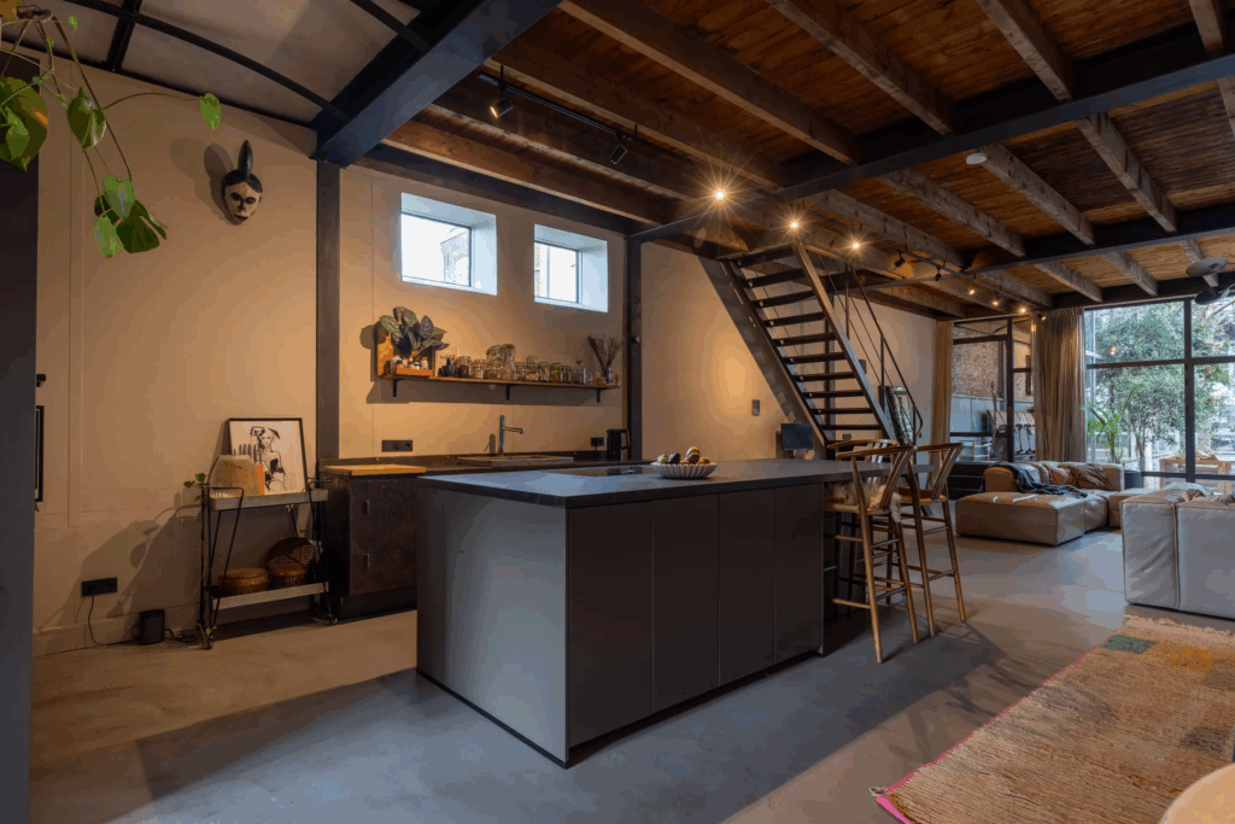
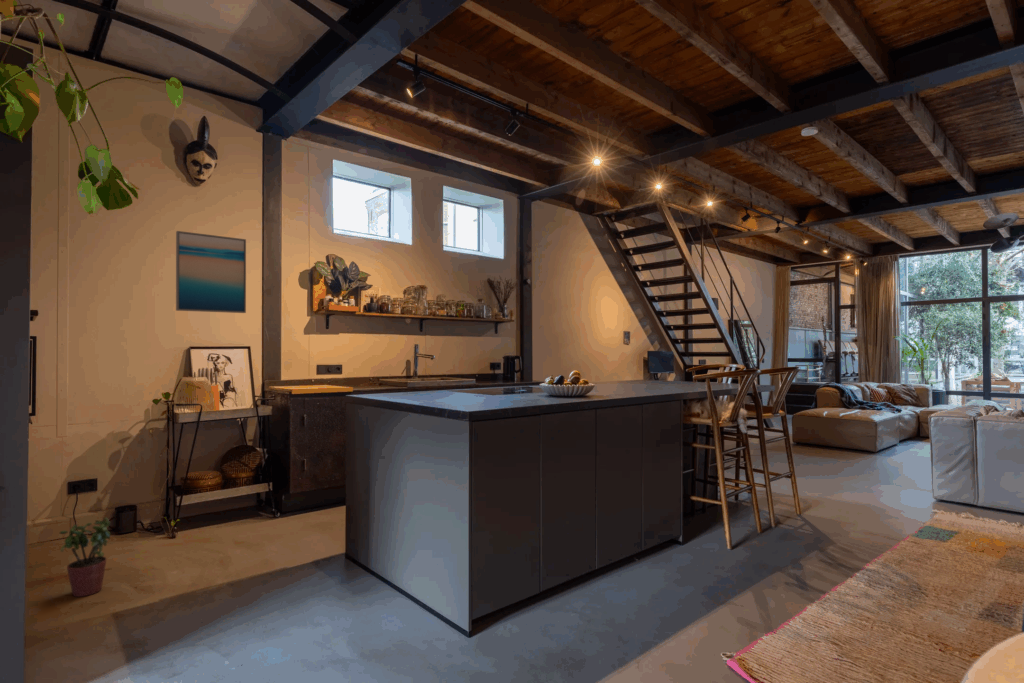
+ potted plant [59,516,111,598]
+ wall art [175,230,247,314]
